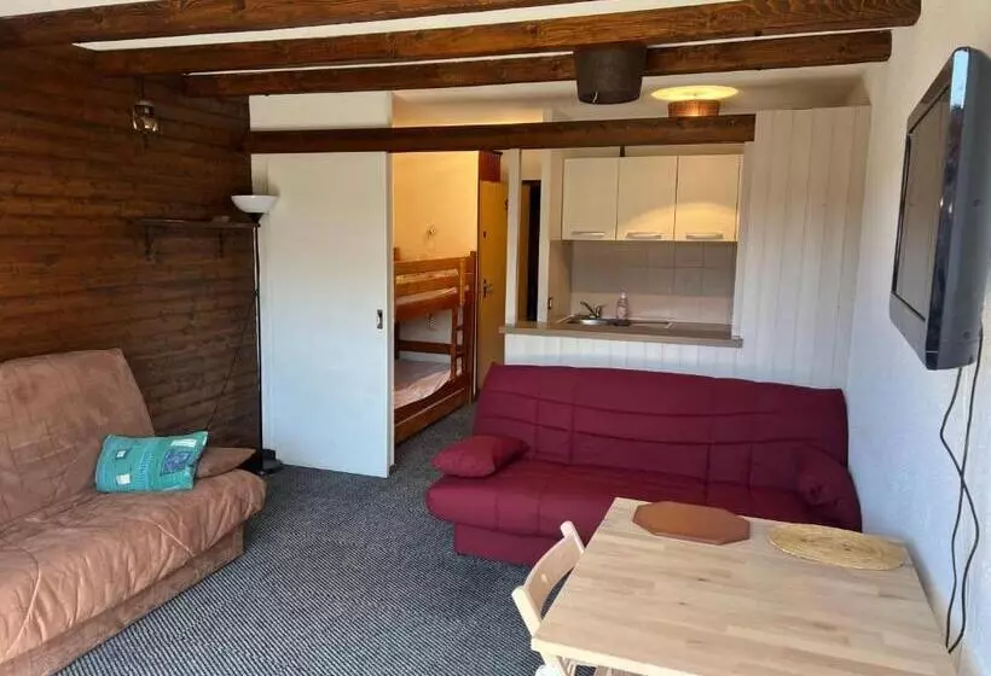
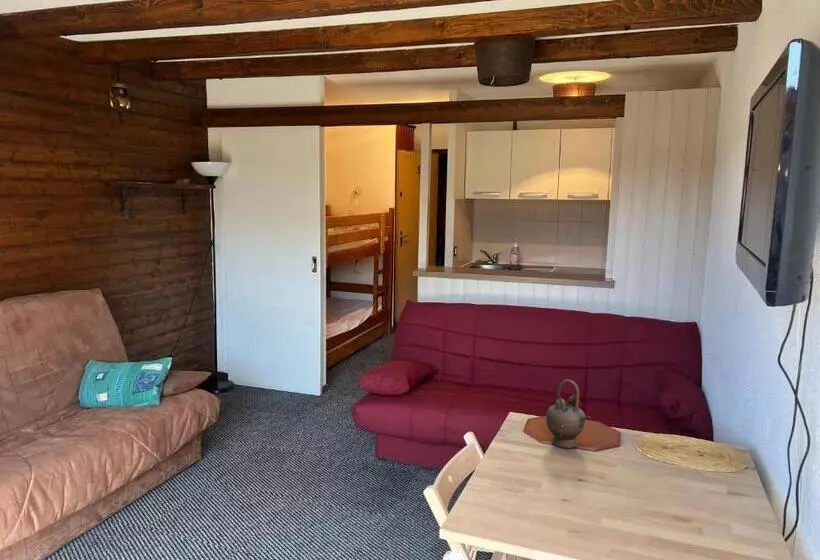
+ teapot [545,379,591,449]
